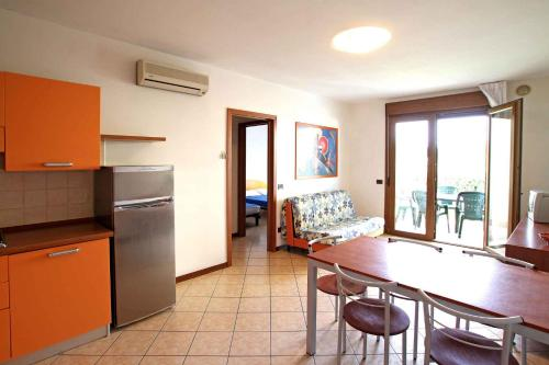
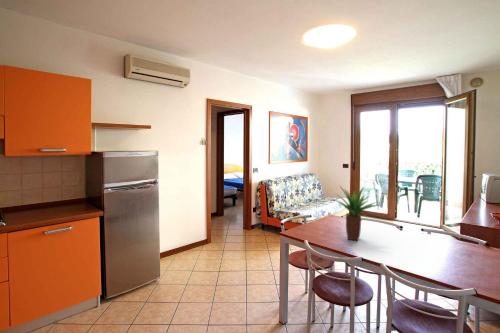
+ potted plant [334,184,381,242]
